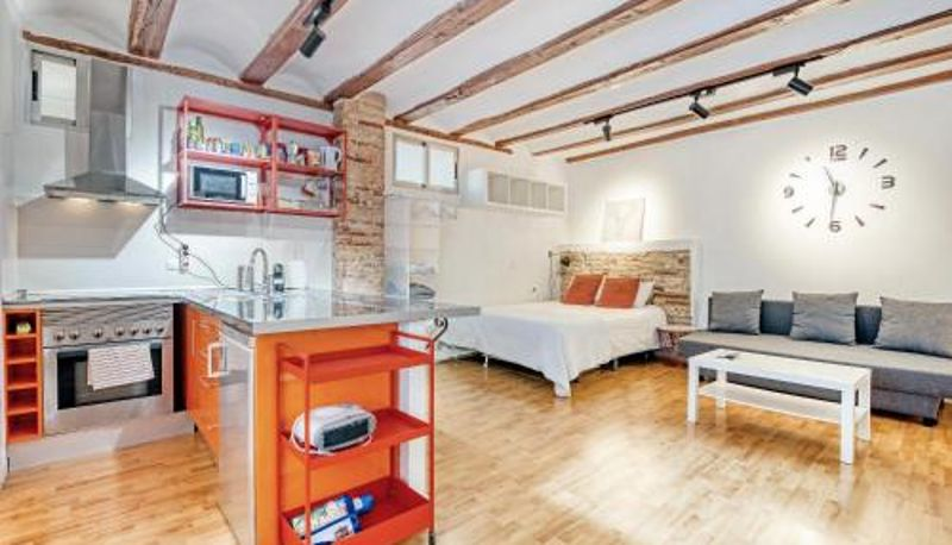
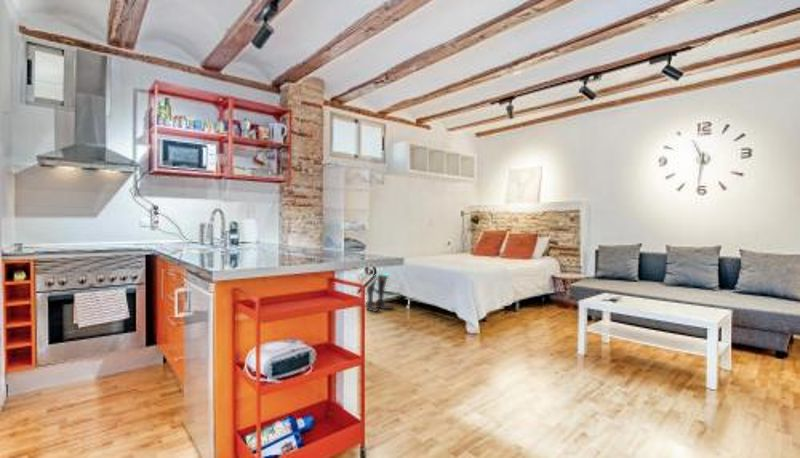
+ boots [366,272,395,313]
